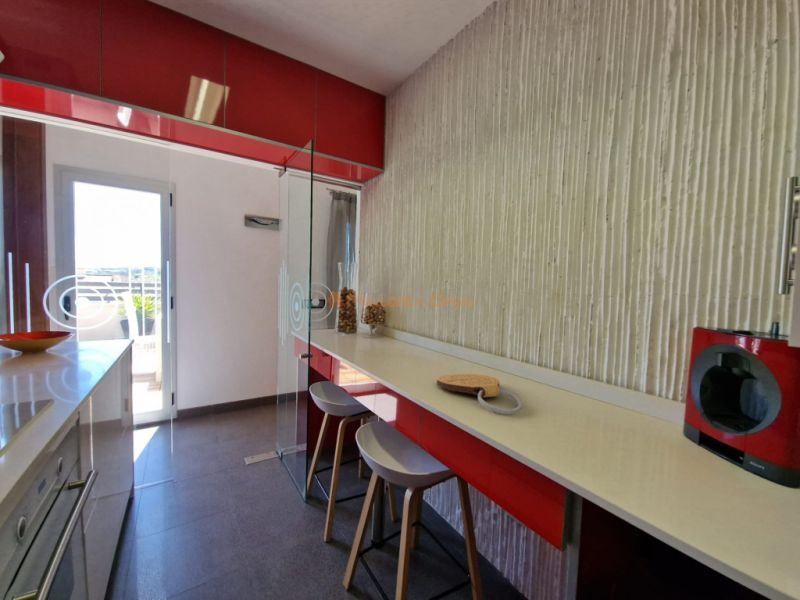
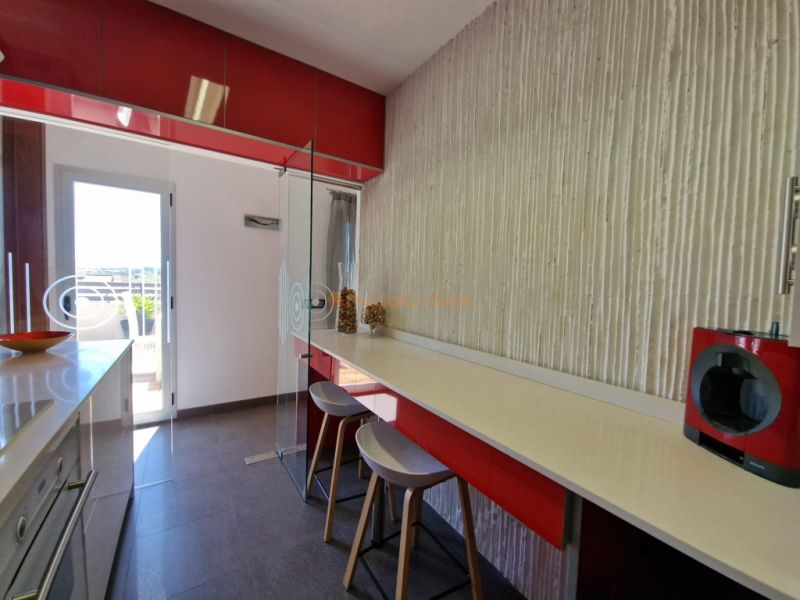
- key chain [436,373,522,415]
